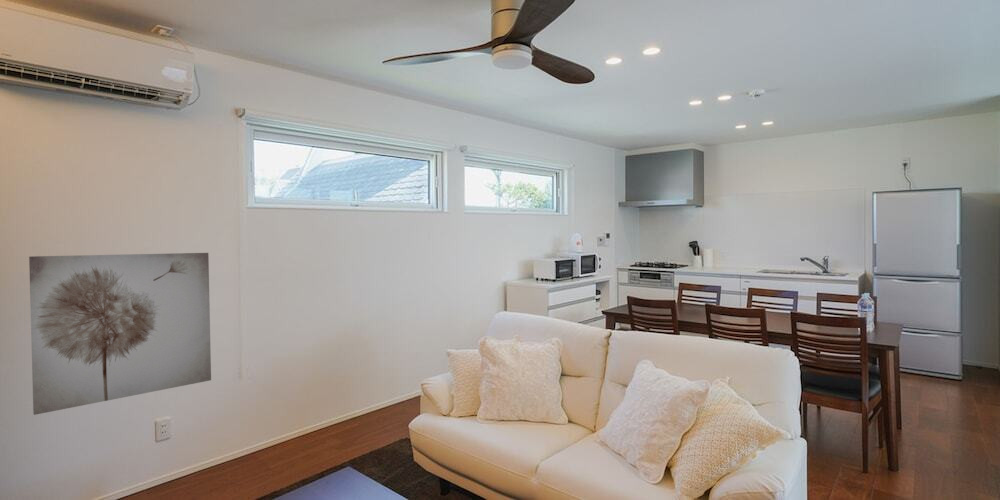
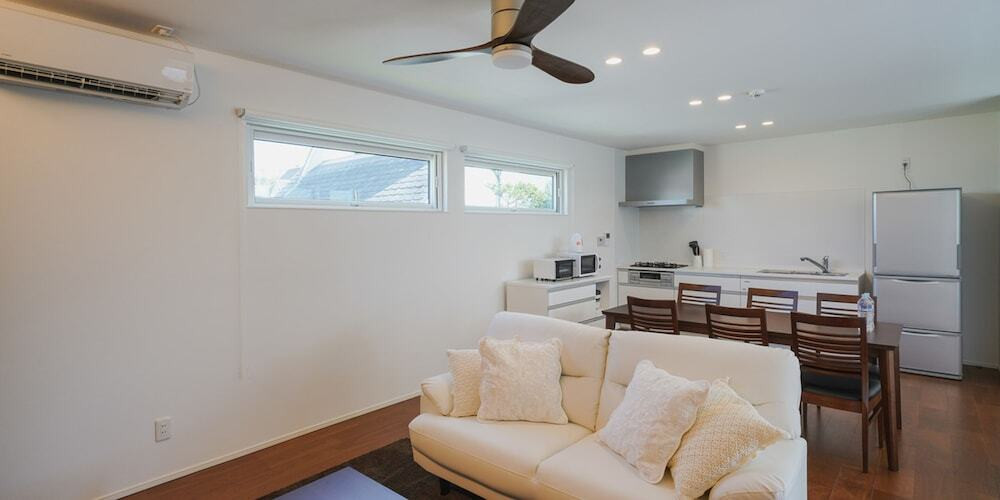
- wall art [28,252,212,416]
